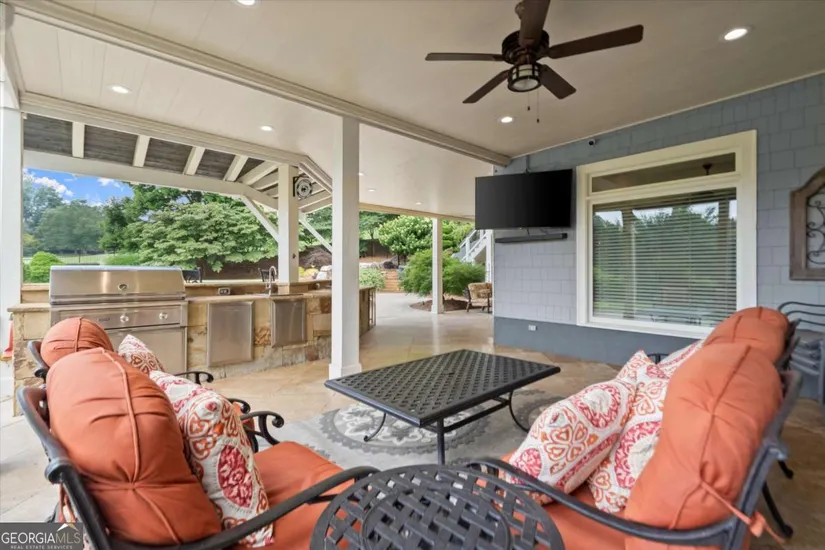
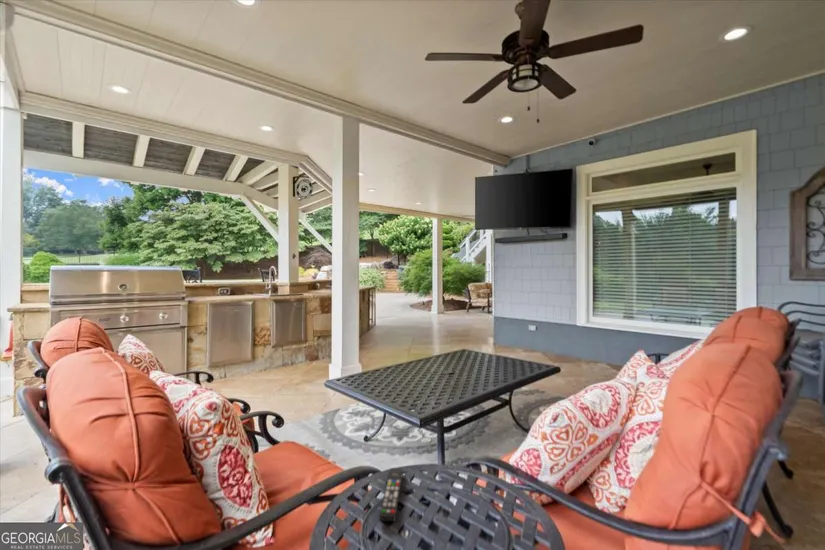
+ remote control [378,467,404,522]
